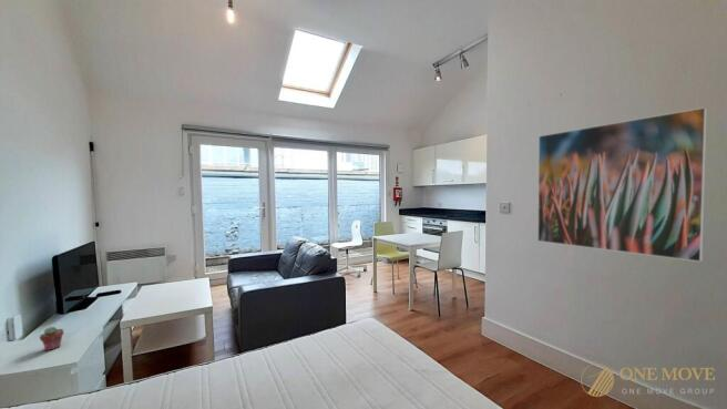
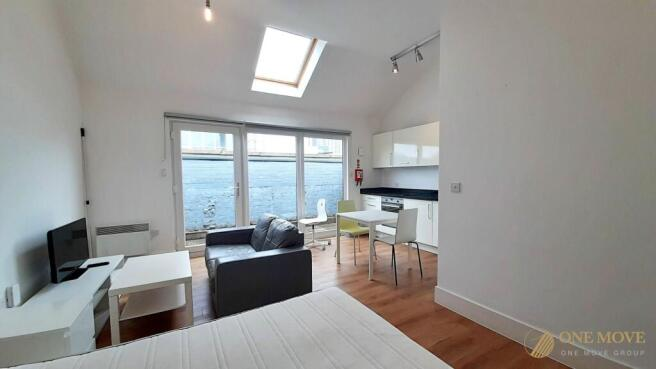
- potted succulent [39,326,65,351]
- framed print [536,106,708,263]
